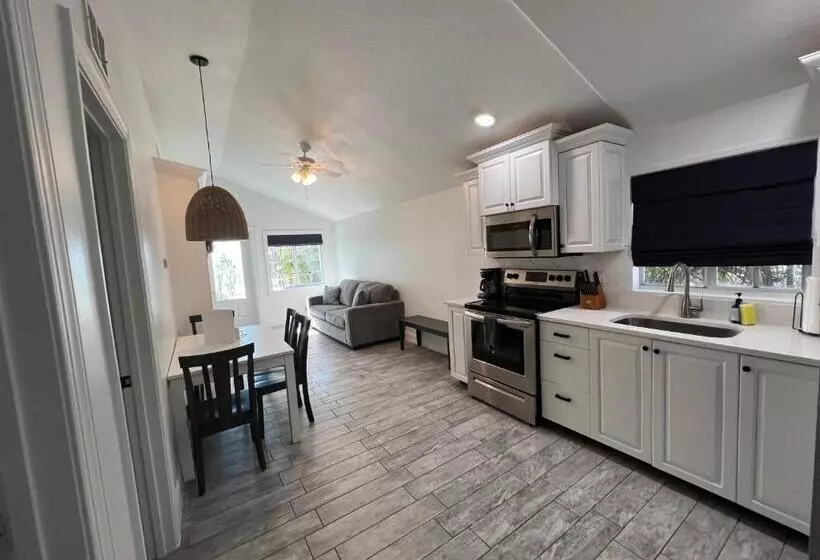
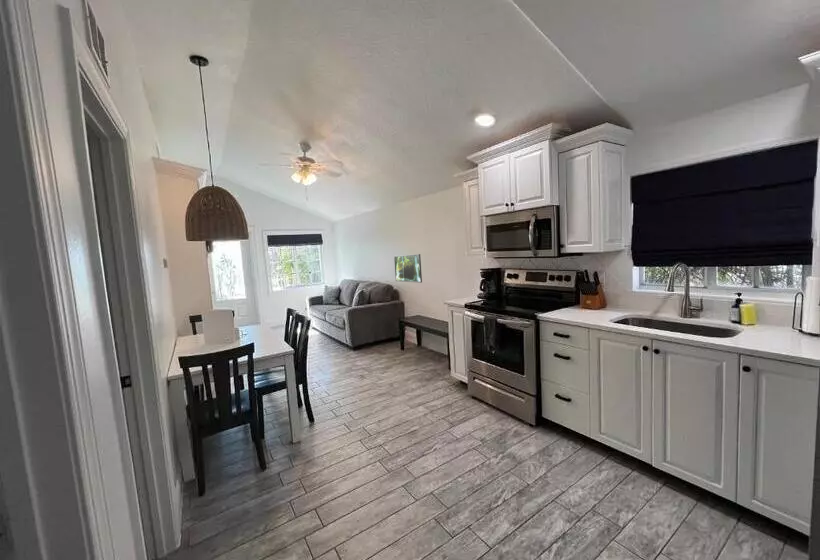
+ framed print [393,253,423,284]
